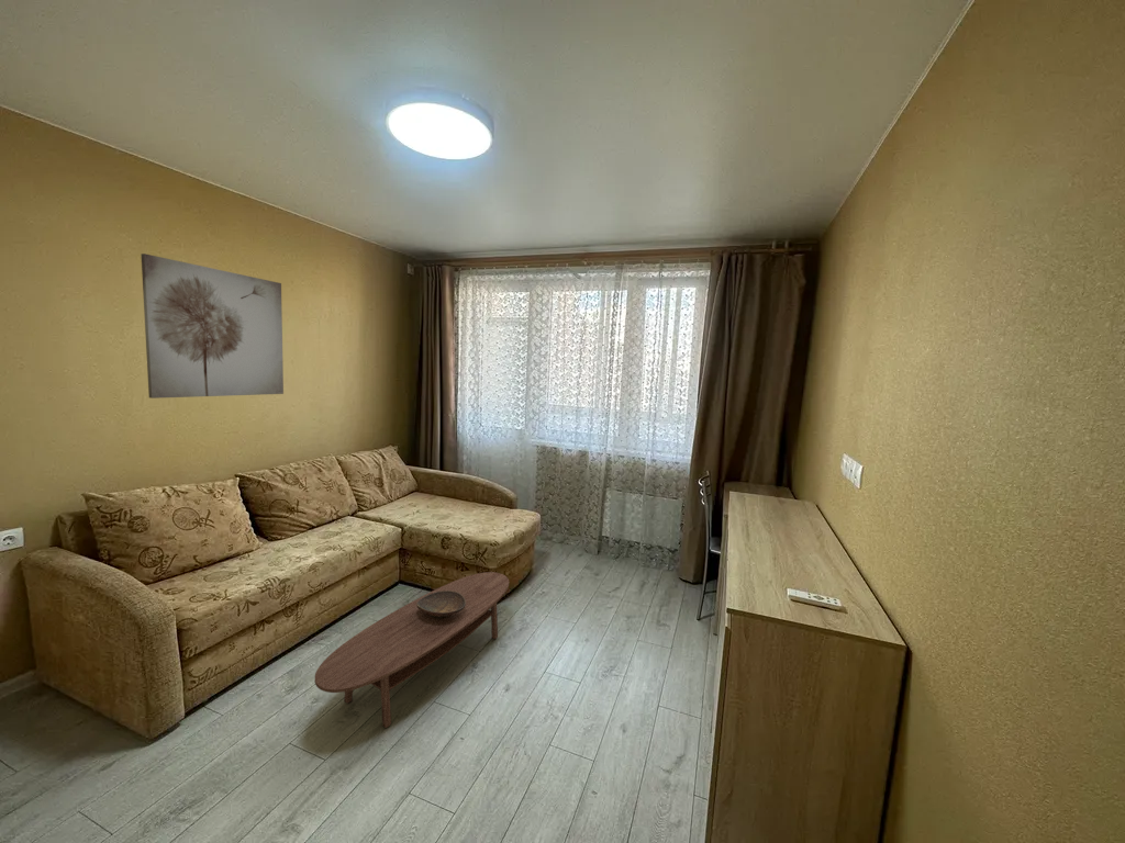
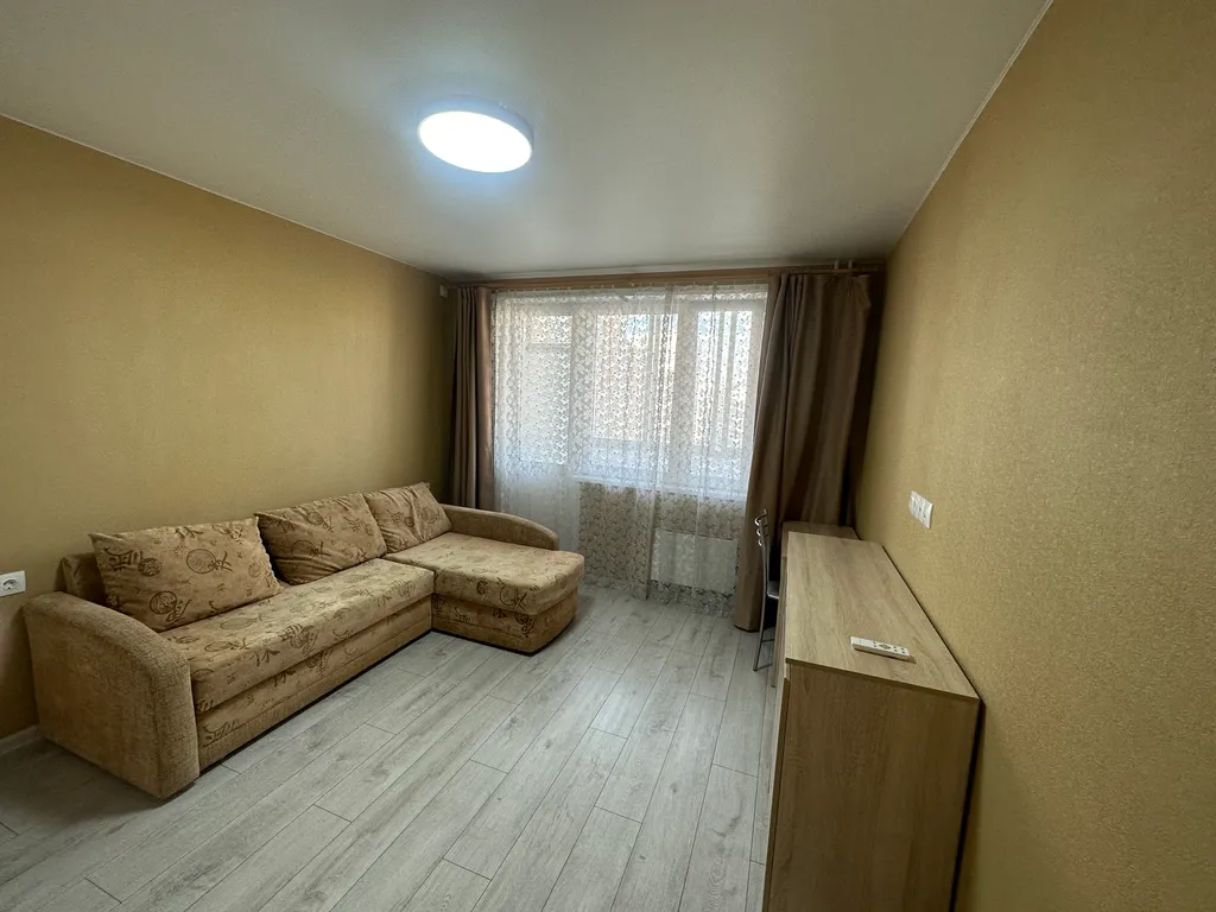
- coffee table [314,571,510,729]
- decorative bowl [416,591,466,619]
- wall art [140,252,285,400]
